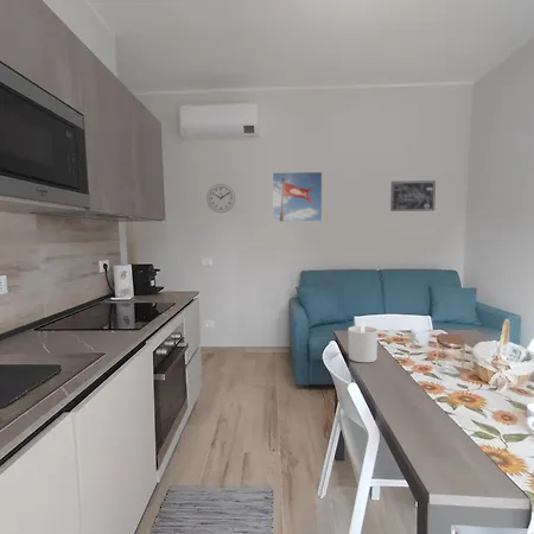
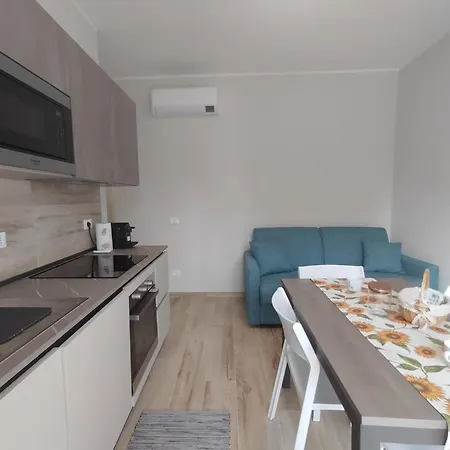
- candle [347,323,379,363]
- wall art [389,179,437,212]
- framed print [272,171,323,223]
- wall clock [205,183,236,214]
